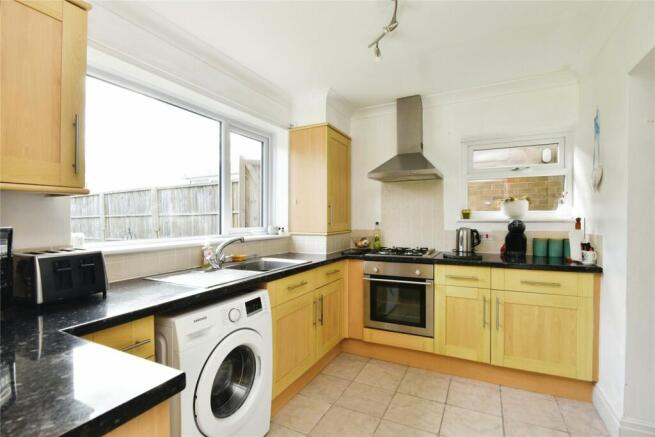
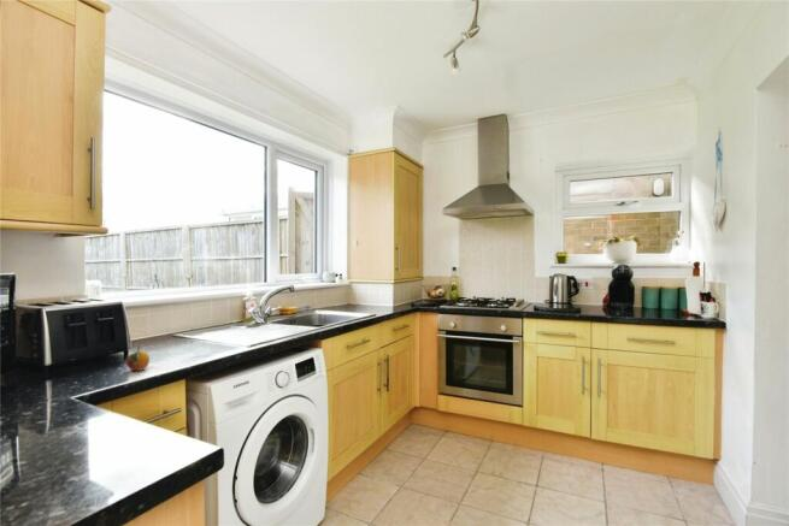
+ fruit [125,343,151,372]
